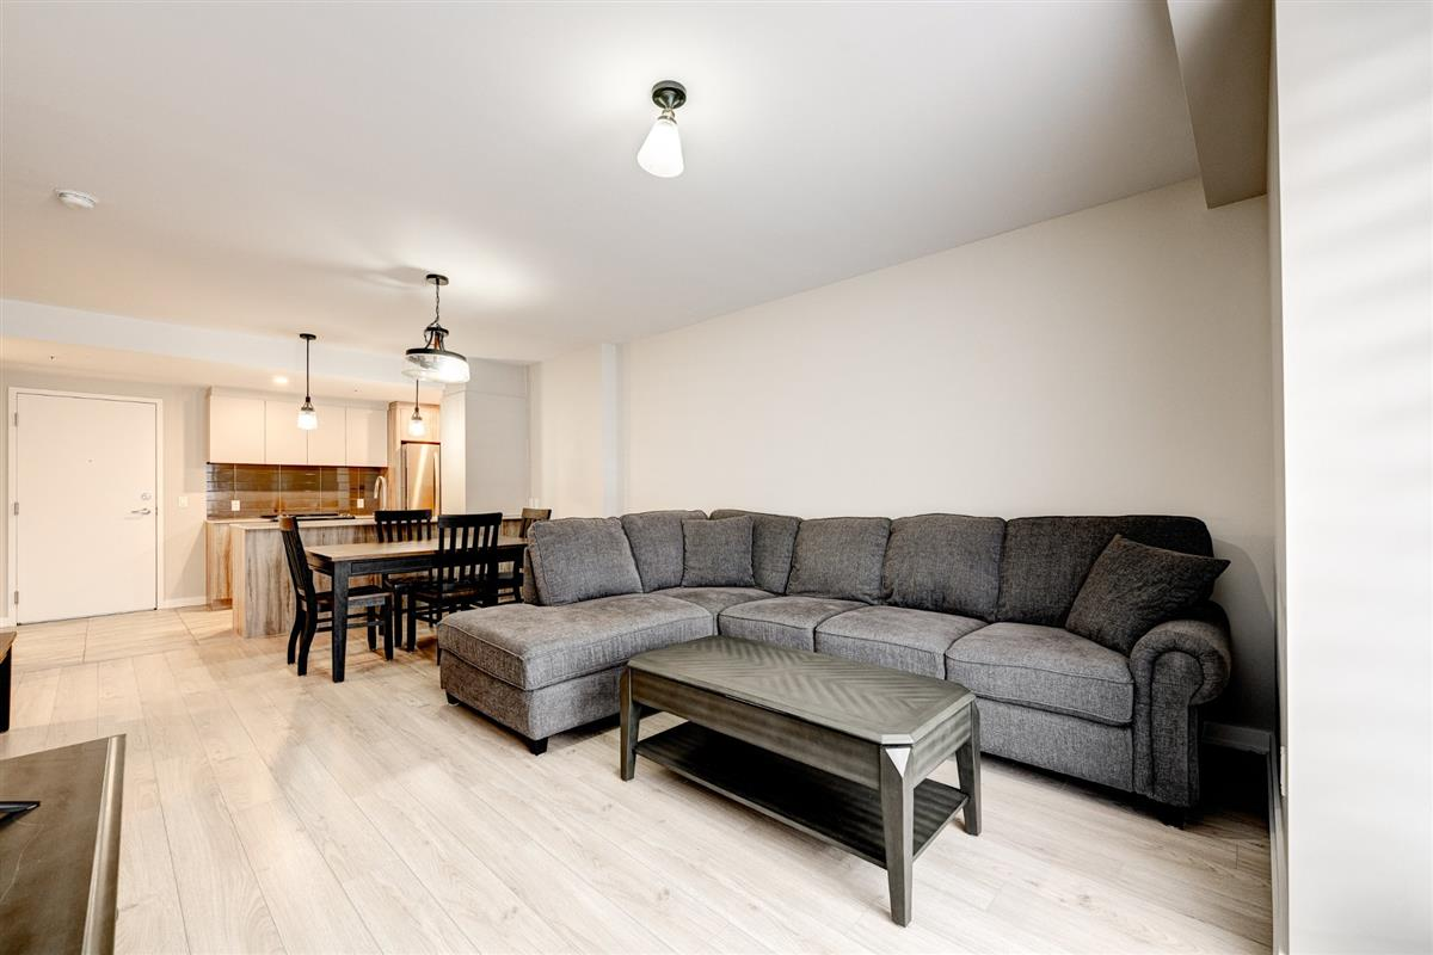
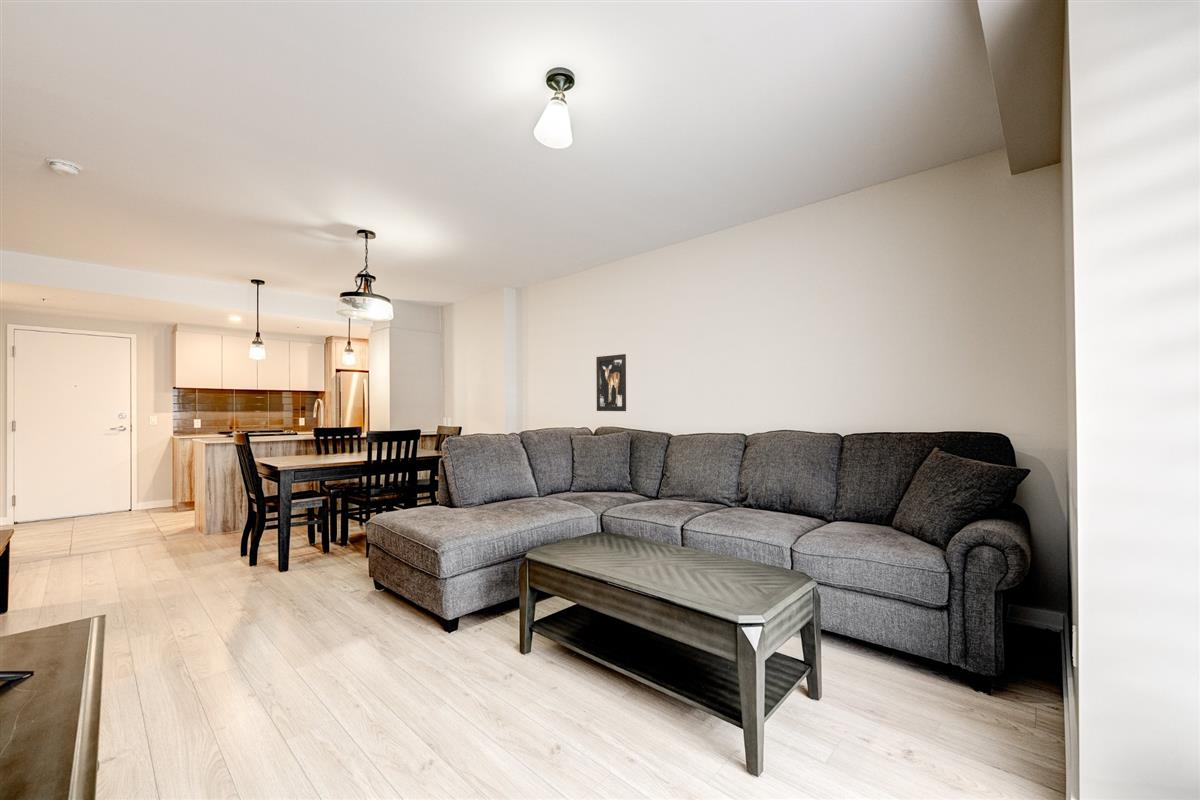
+ wall art [595,353,627,412]
